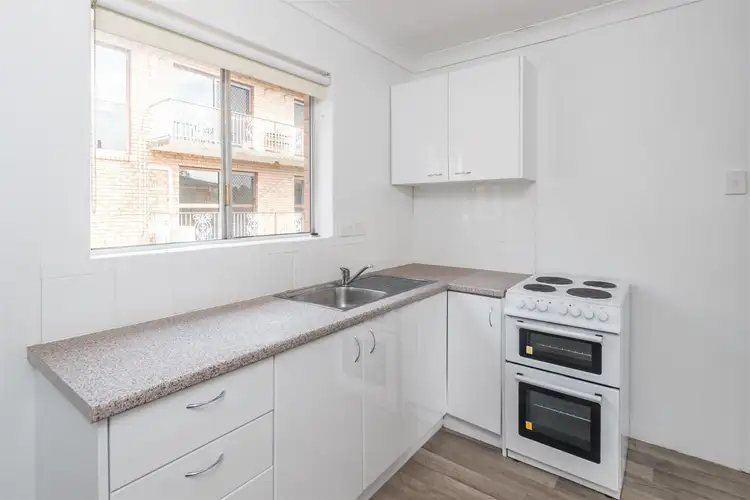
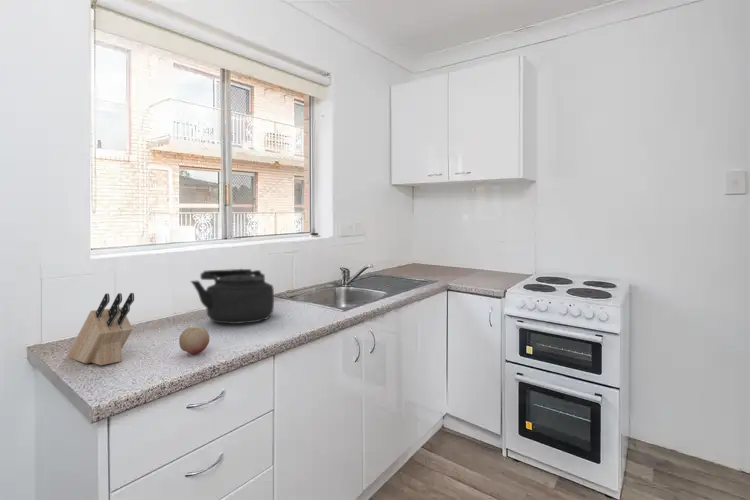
+ knife block [67,292,135,366]
+ fruit [178,326,210,355]
+ kettle [190,268,275,325]
